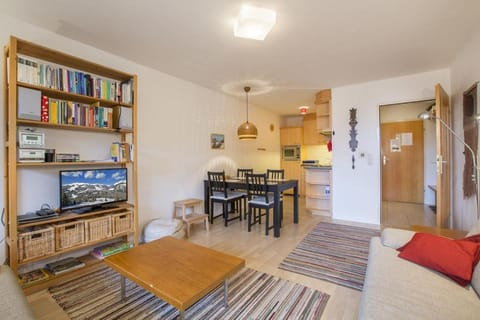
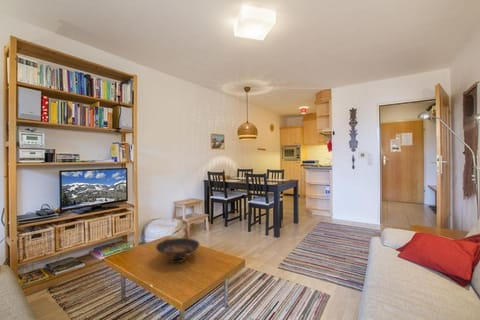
+ decorative bowl [155,237,200,265]
